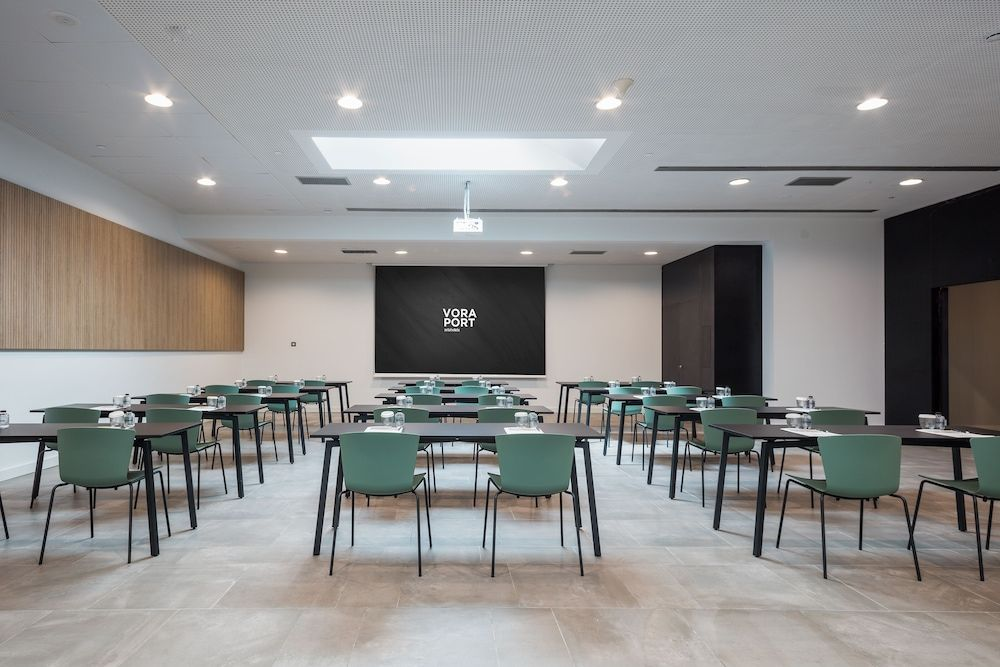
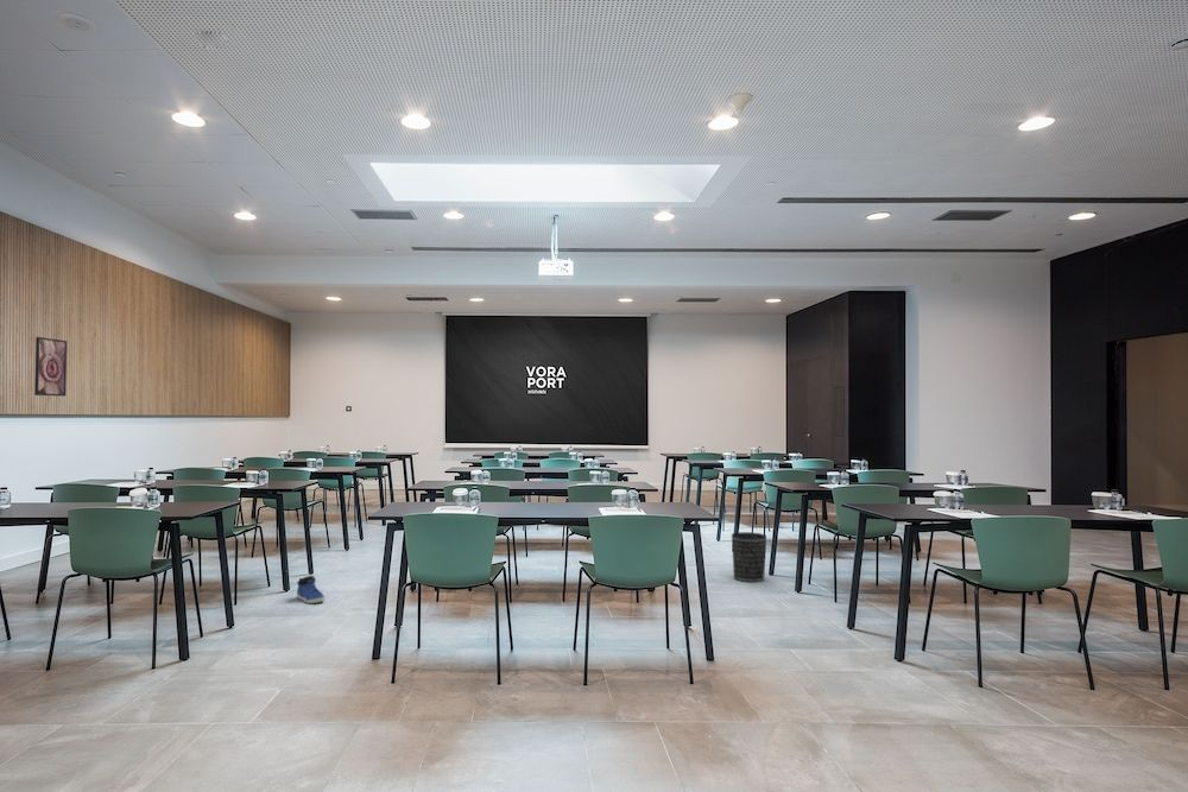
+ wastebasket [731,531,767,583]
+ sneaker [296,575,326,604]
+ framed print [33,336,68,398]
